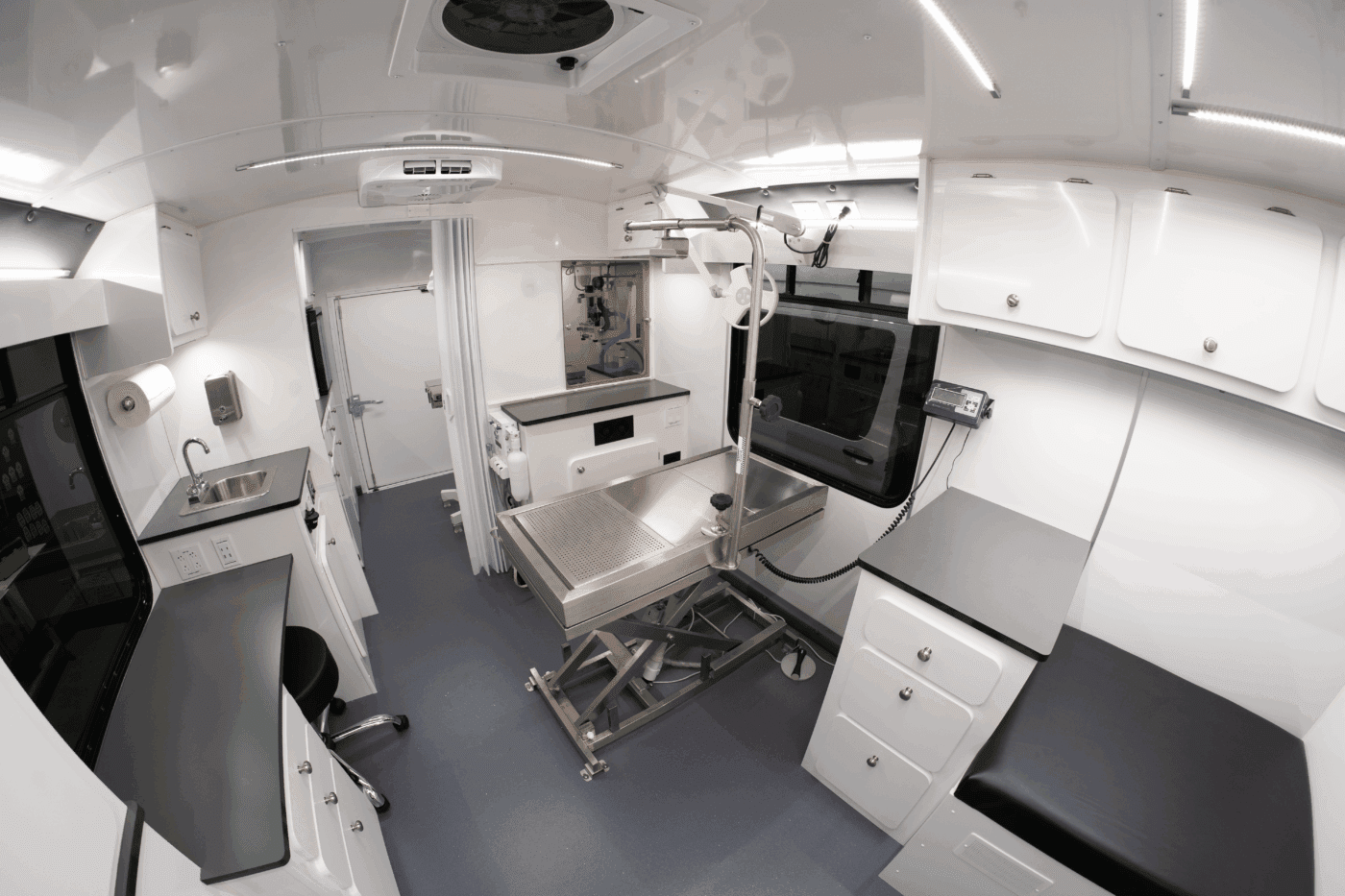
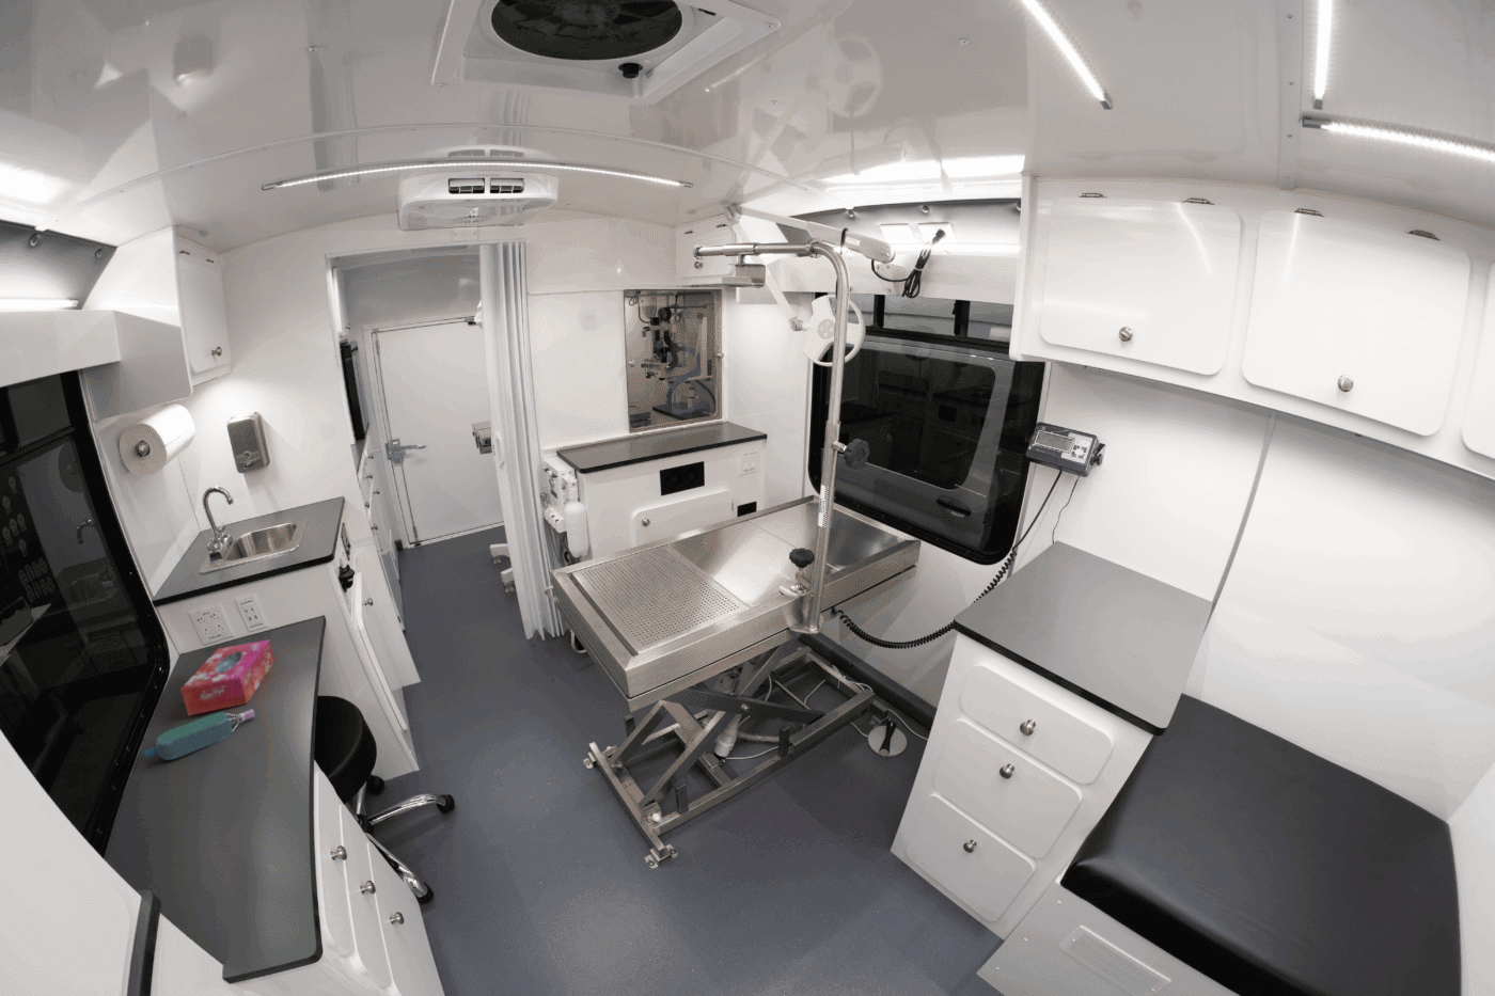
+ bottle [142,709,257,761]
+ tissue box [179,638,276,716]
